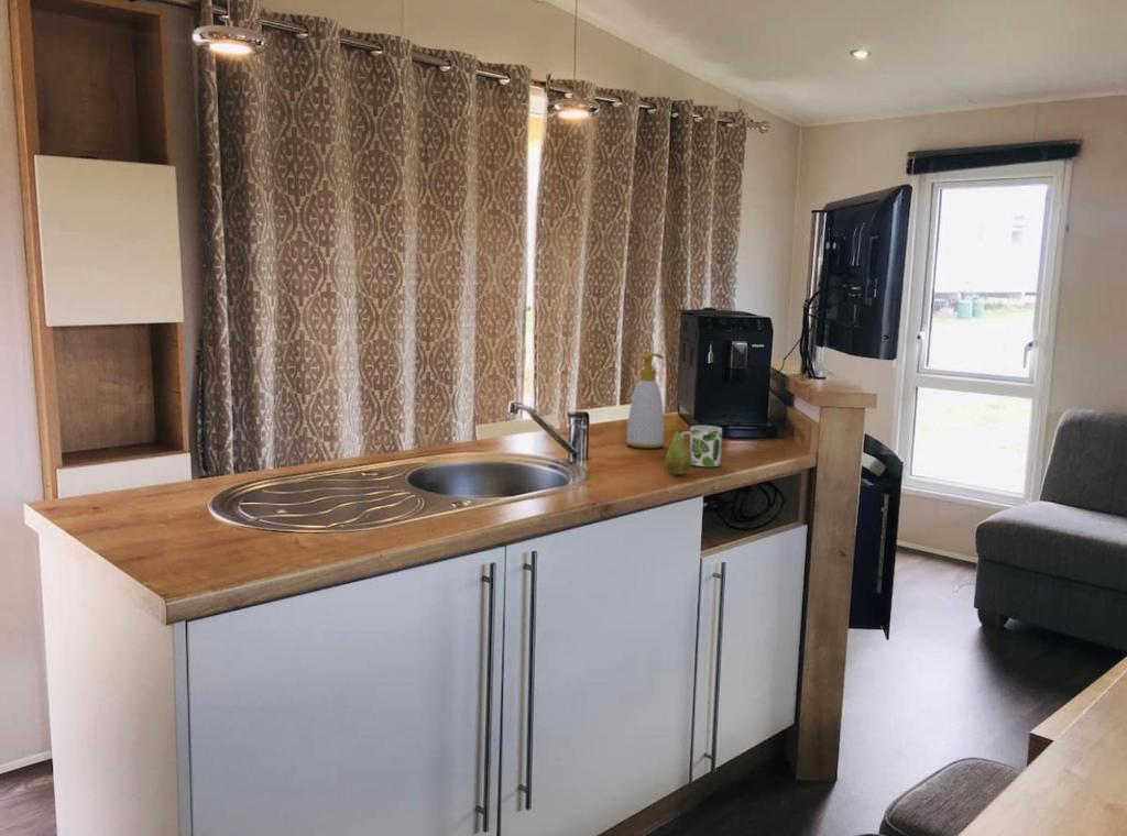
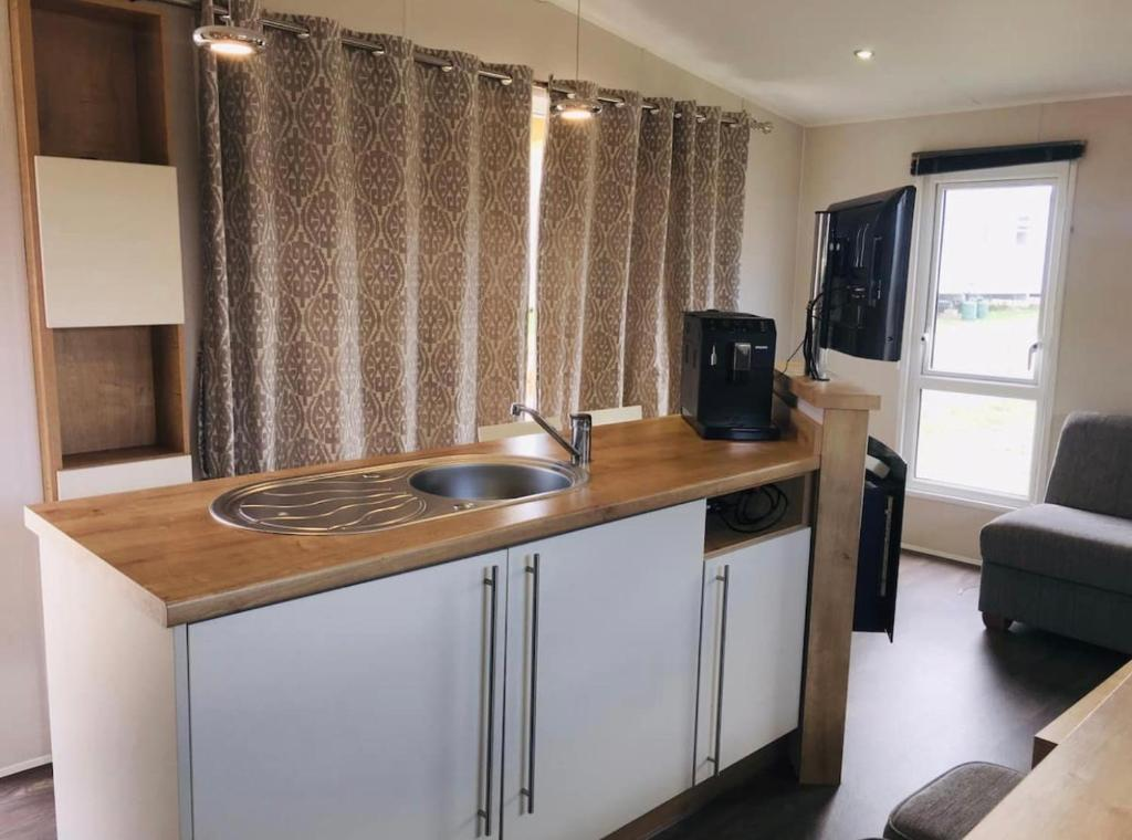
- soap bottle [625,352,666,449]
- mug [680,425,723,468]
- fruit [664,425,691,475]
